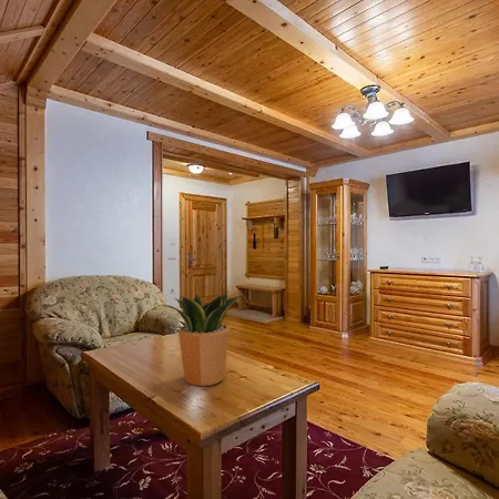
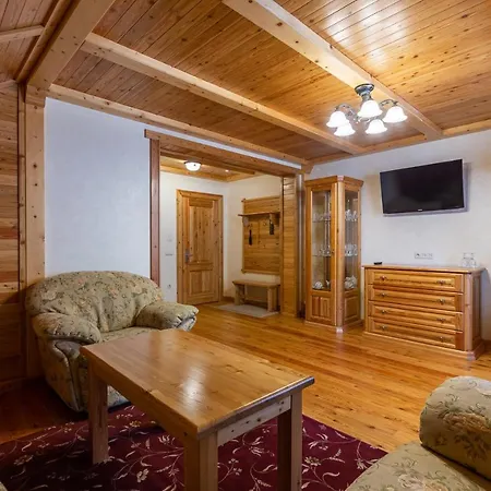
- potted plant [161,291,244,387]
